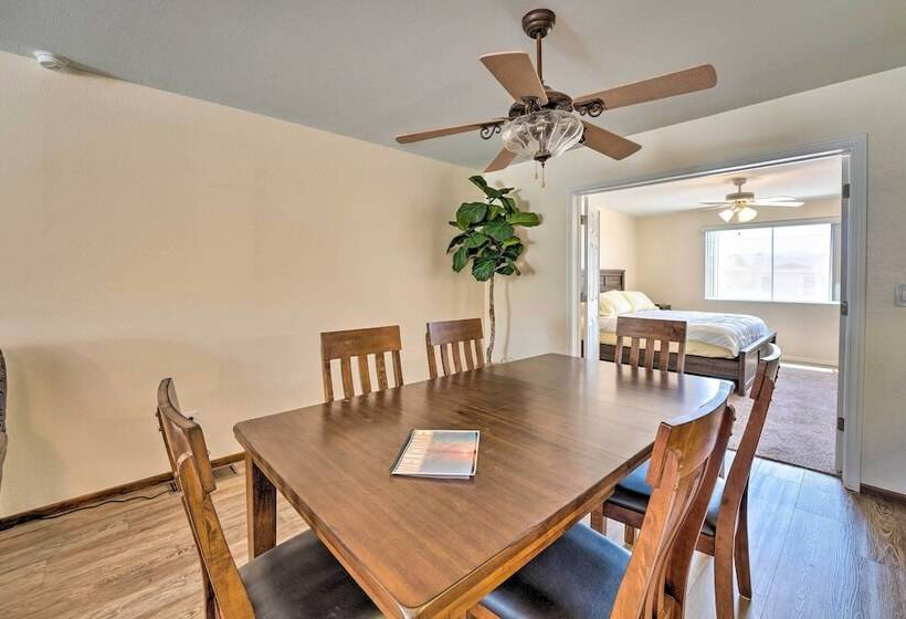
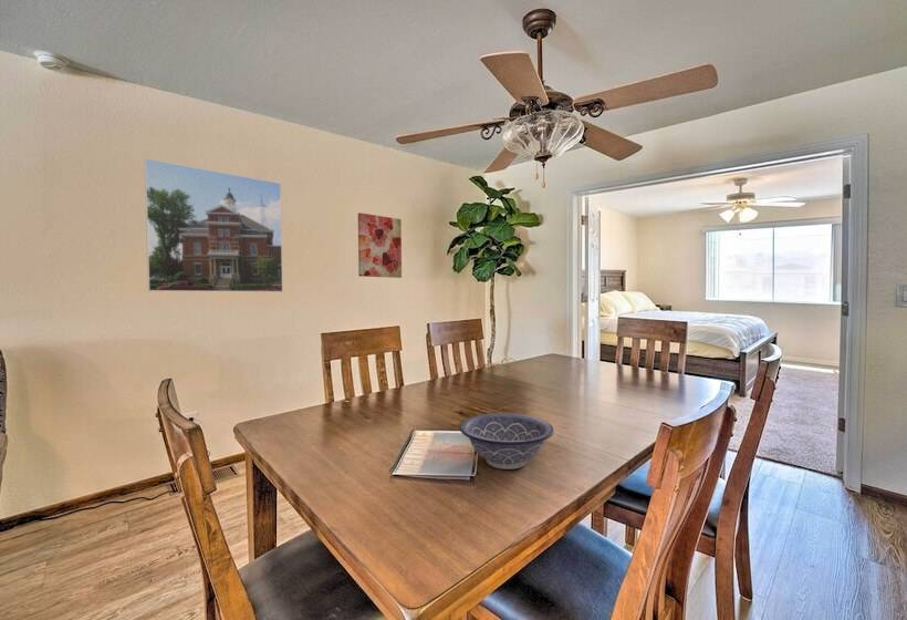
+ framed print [144,157,284,293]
+ decorative bowl [458,412,555,471]
+ wall art [357,211,403,279]
